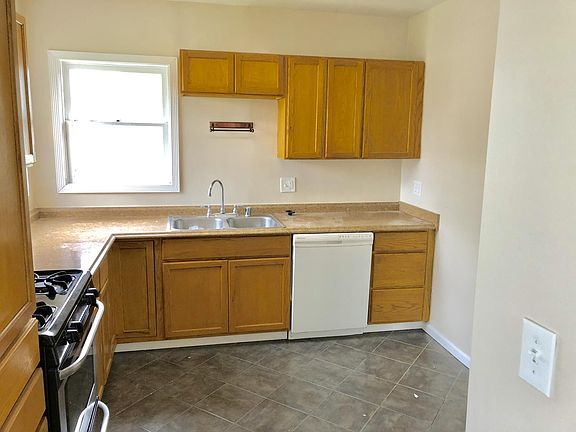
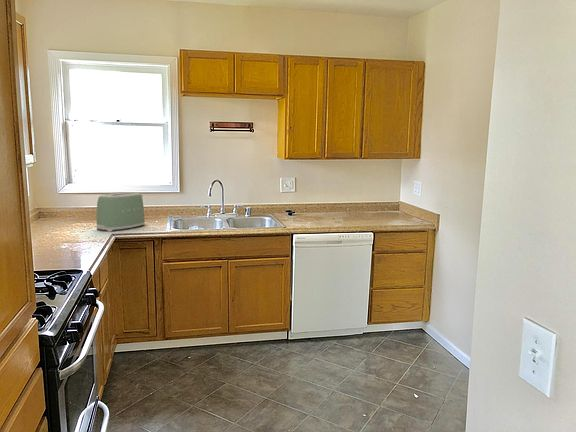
+ toaster [96,191,146,232]
